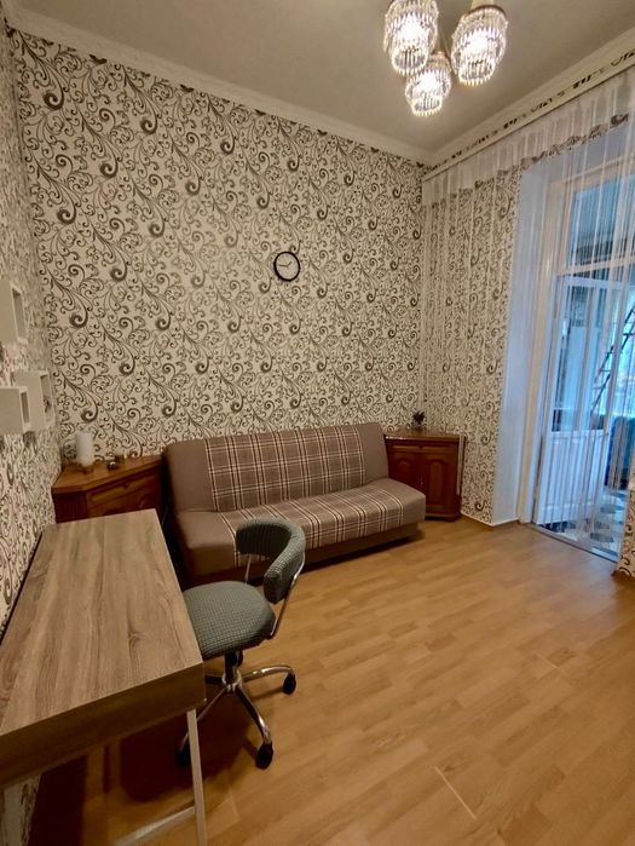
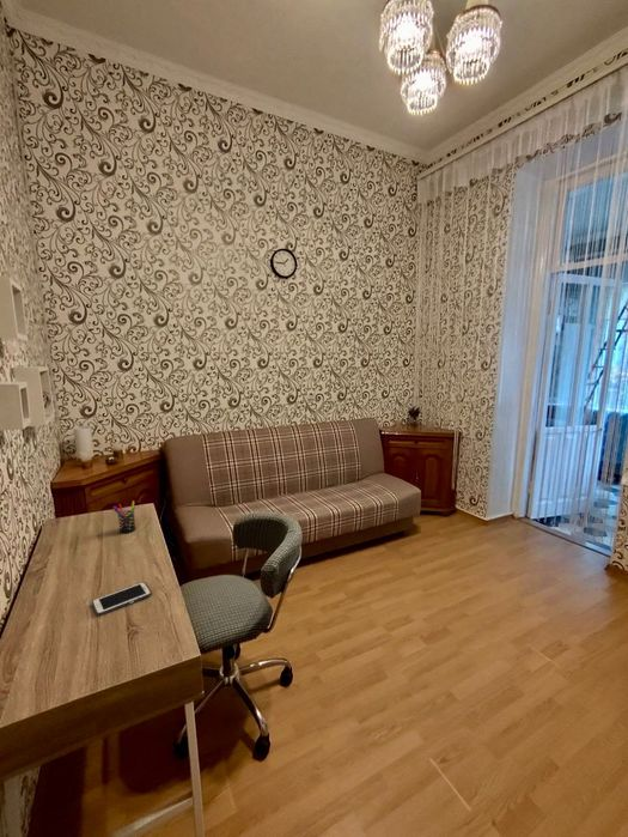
+ pen holder [111,499,136,534]
+ cell phone [91,581,153,617]
